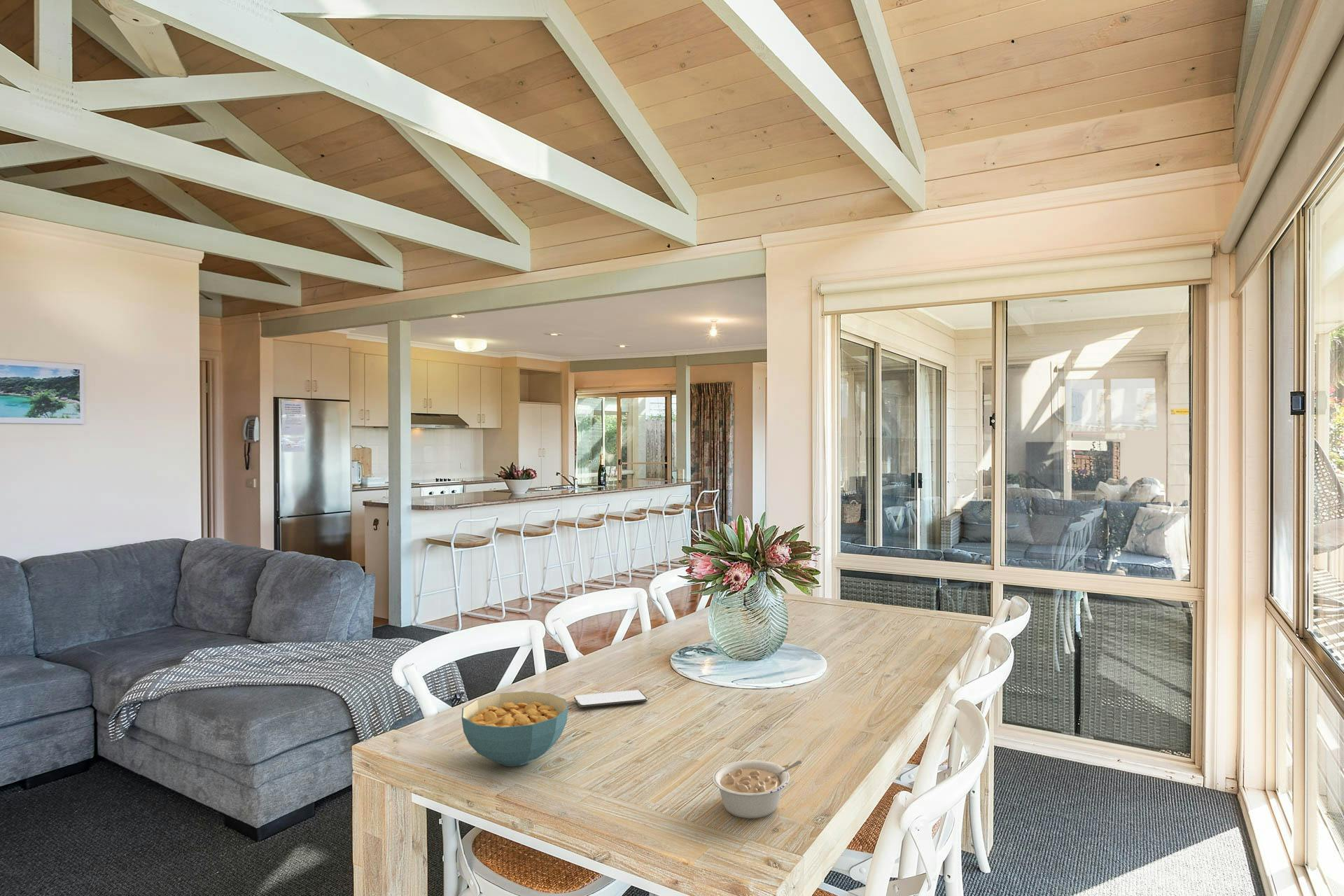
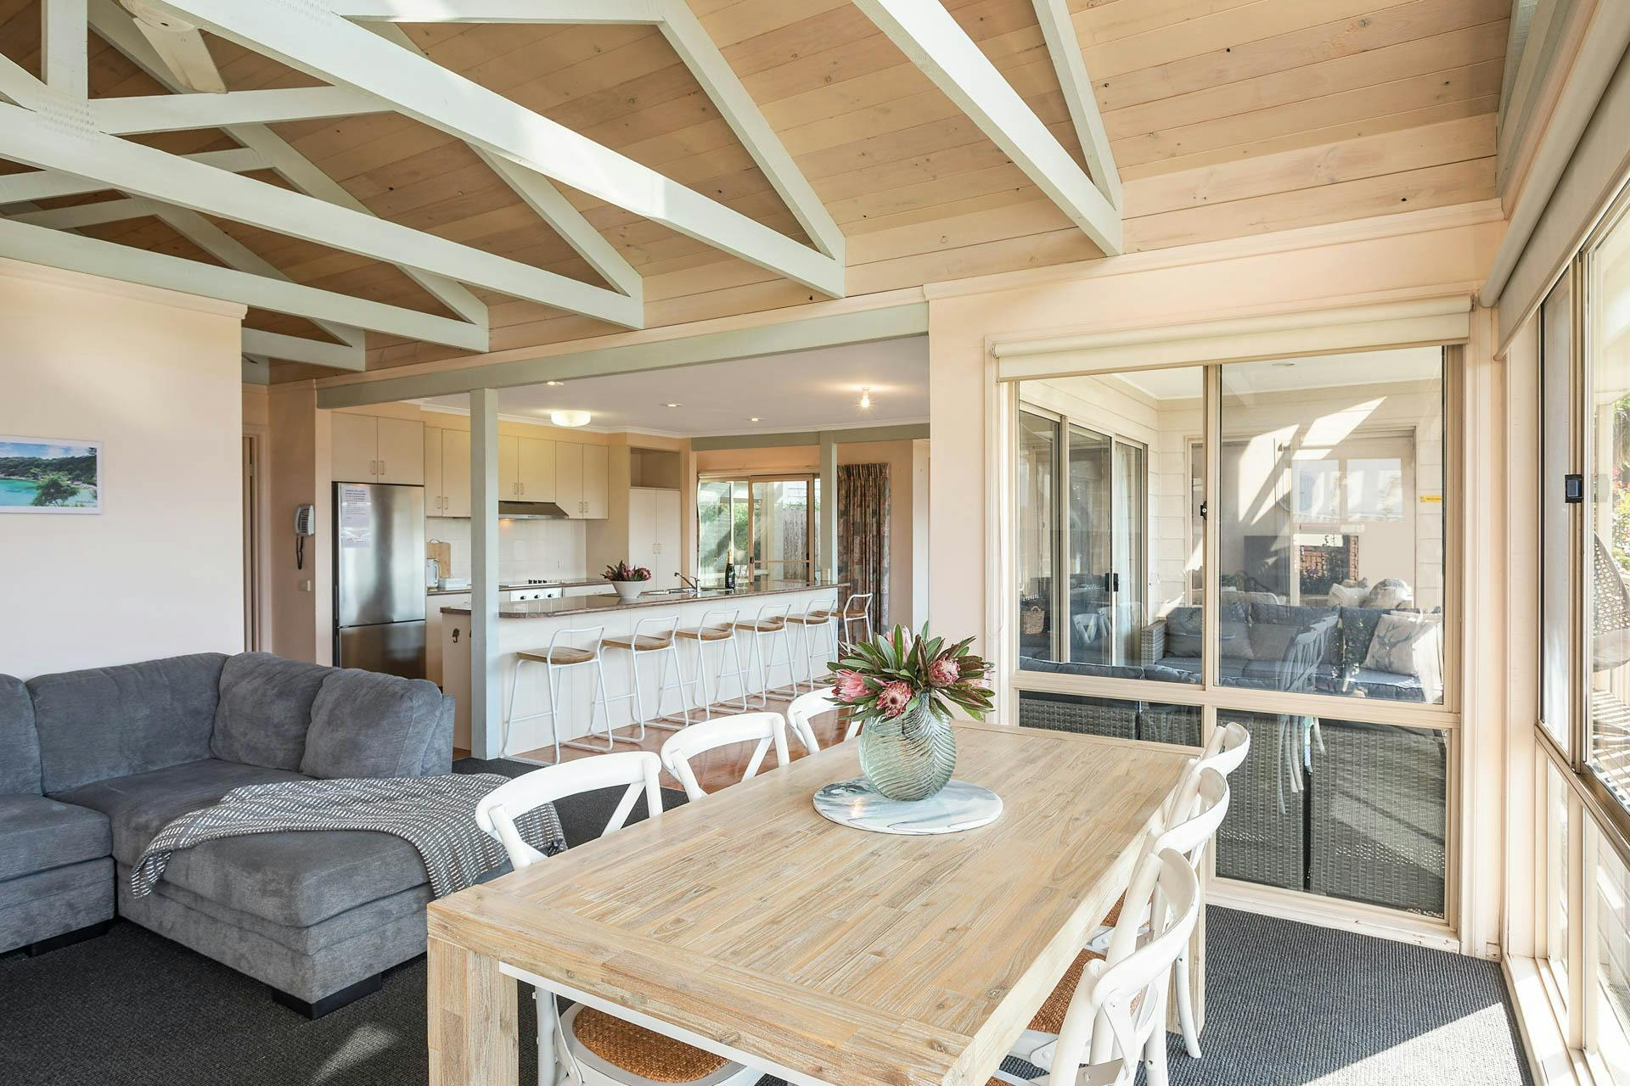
- legume [712,759,802,819]
- smartphone [573,689,648,709]
- cereal bowl [461,691,569,767]
